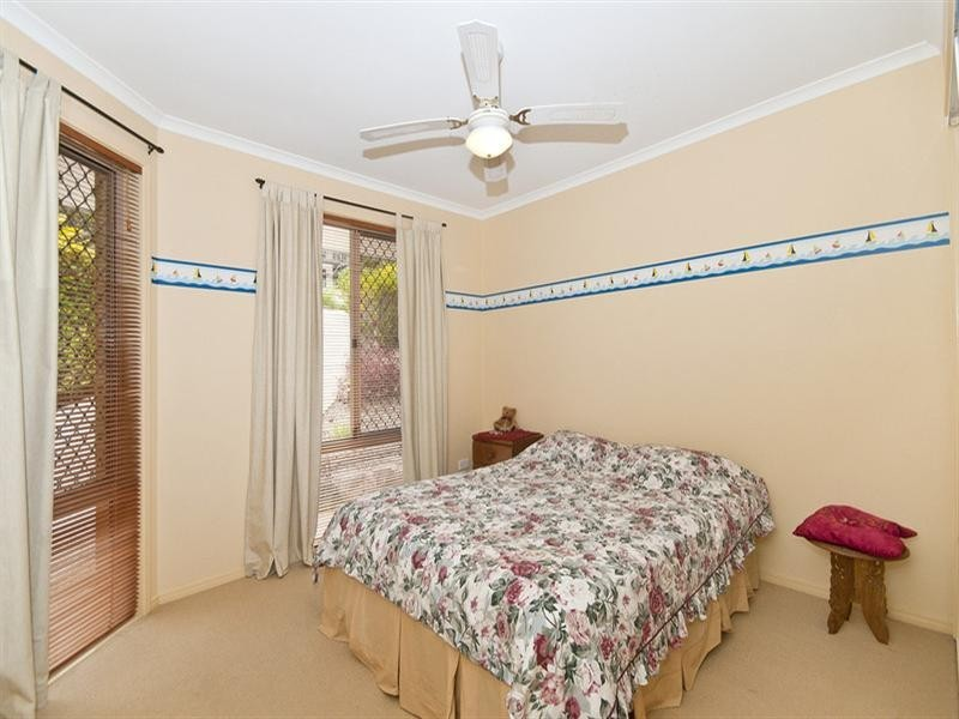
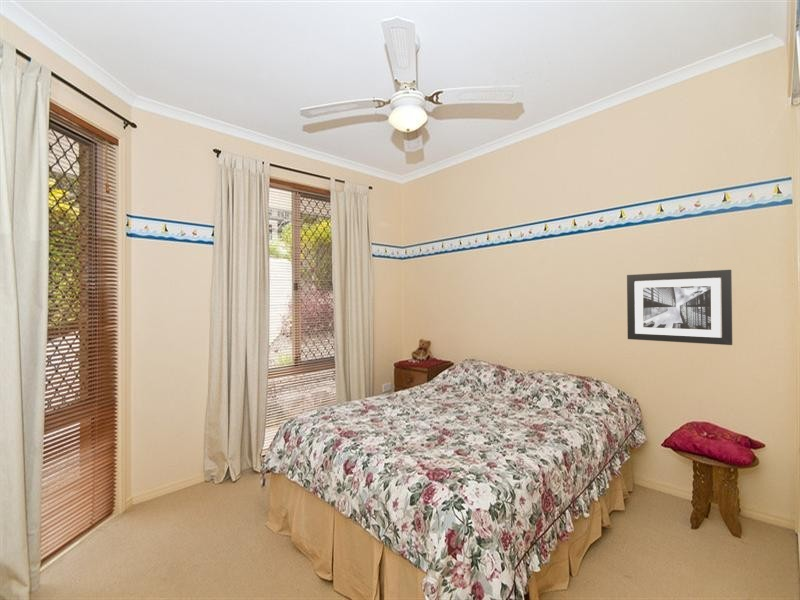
+ wall art [626,269,733,346]
